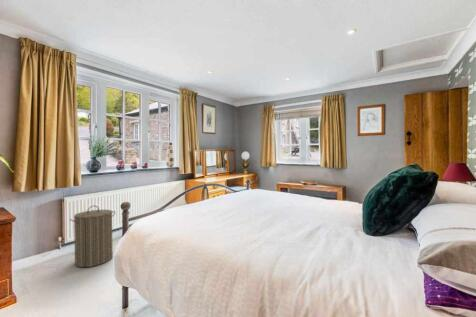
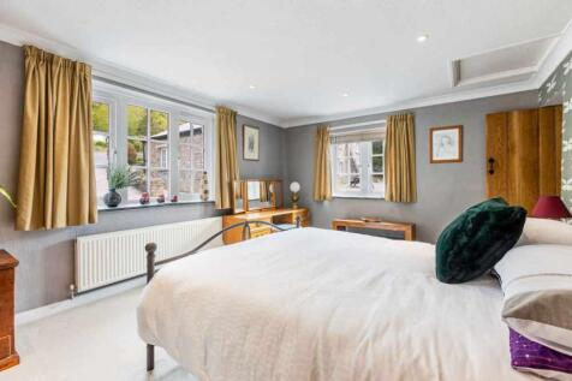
- laundry hamper [69,205,116,268]
